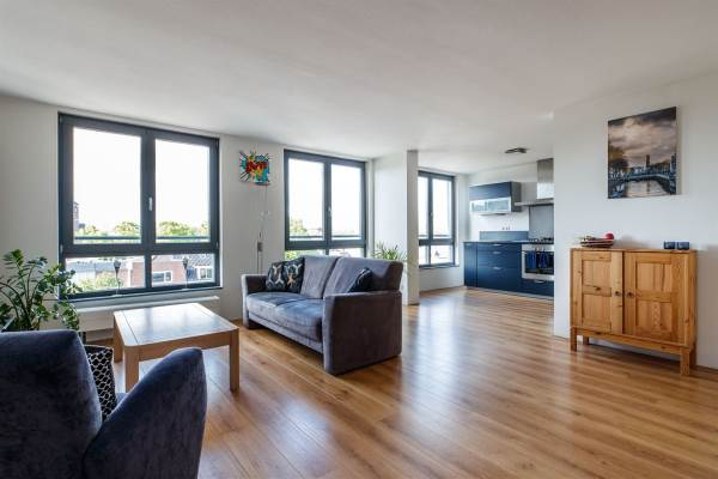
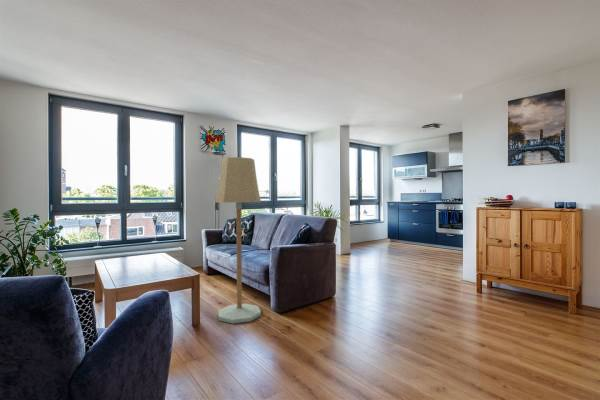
+ floor lamp [215,156,262,324]
